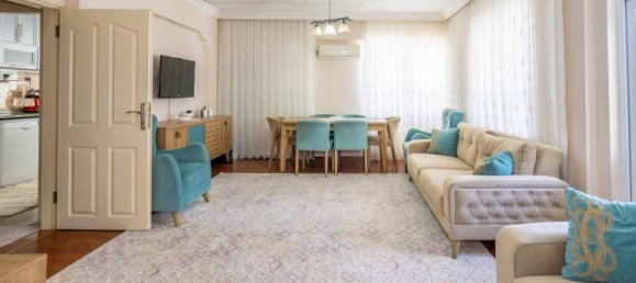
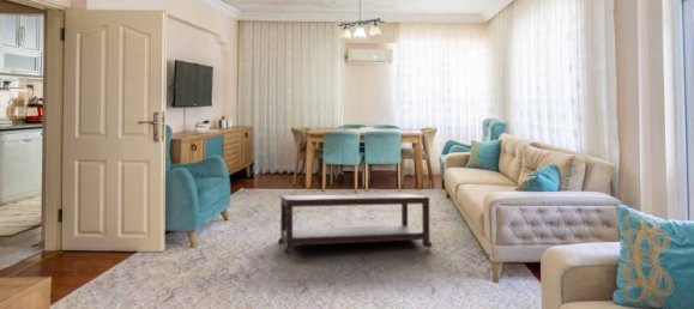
+ coffee table [277,193,434,256]
